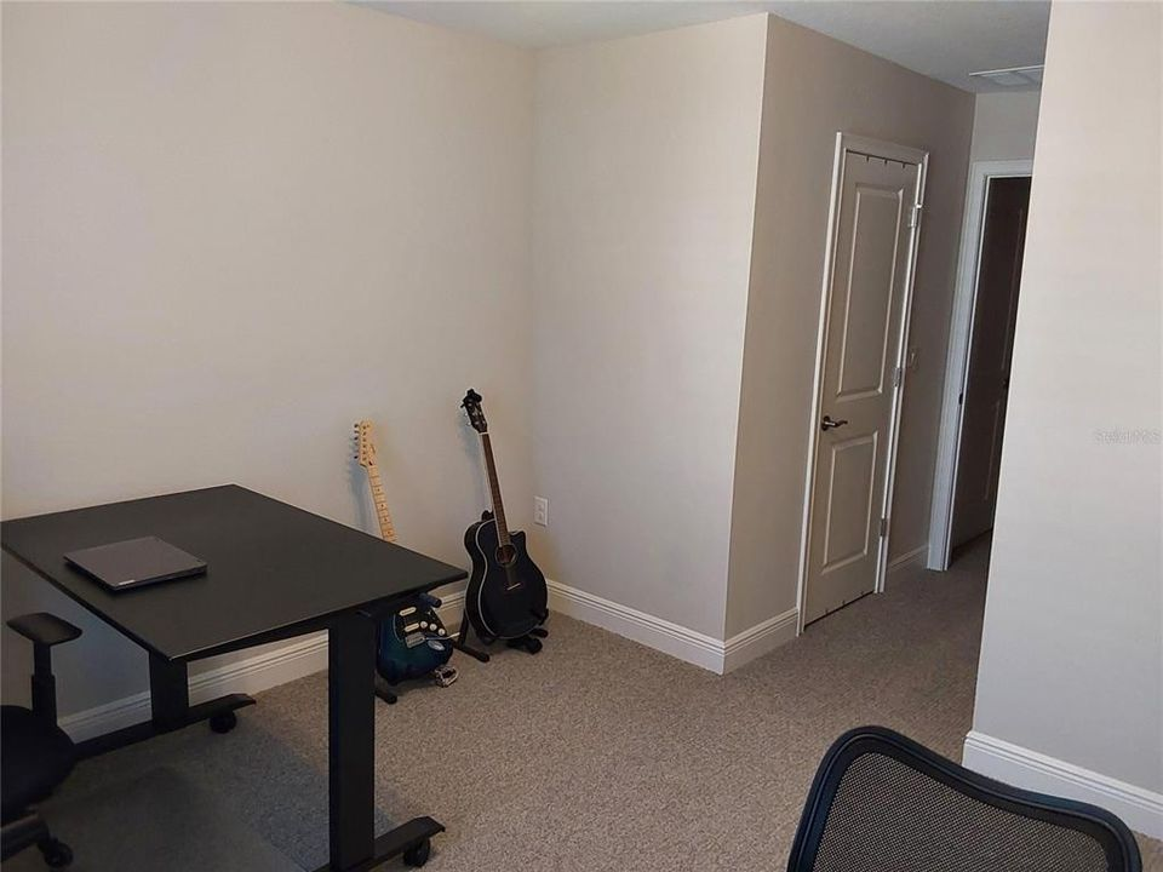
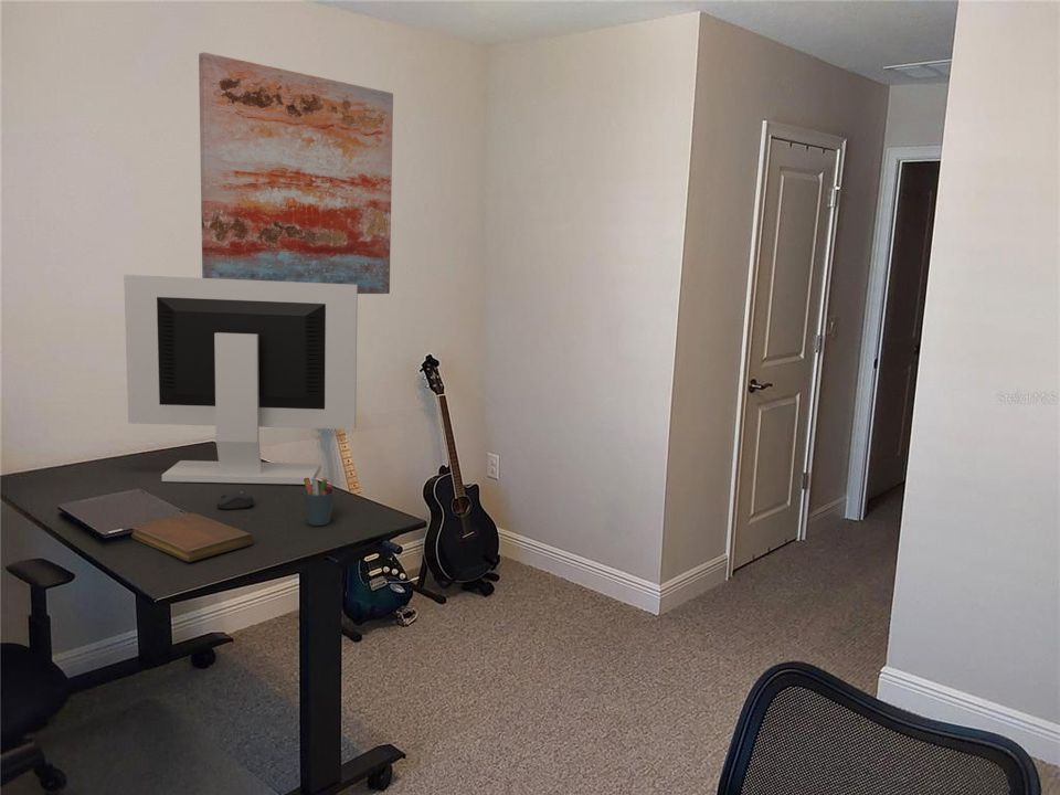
+ pen holder [303,478,336,527]
+ computer monitor [123,274,359,486]
+ notebook [129,511,254,563]
+ wall art [198,51,394,295]
+ computer mouse [216,490,255,510]
